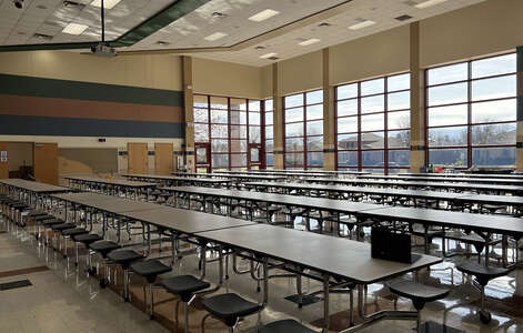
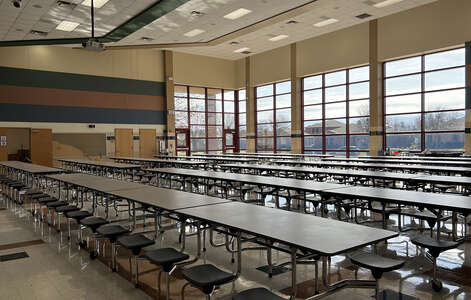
- lunch box [370,223,423,264]
